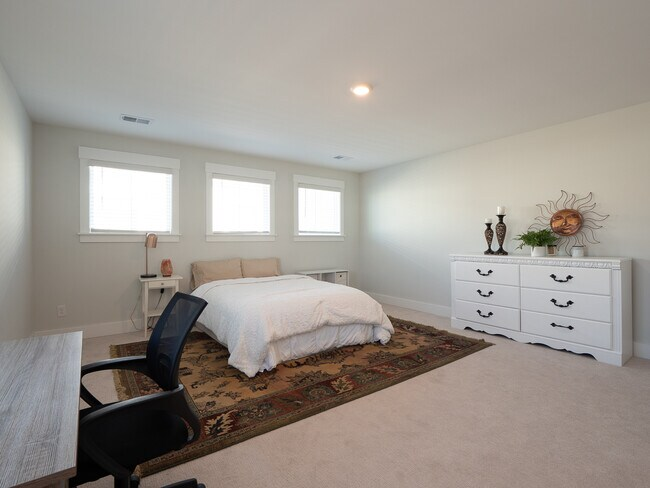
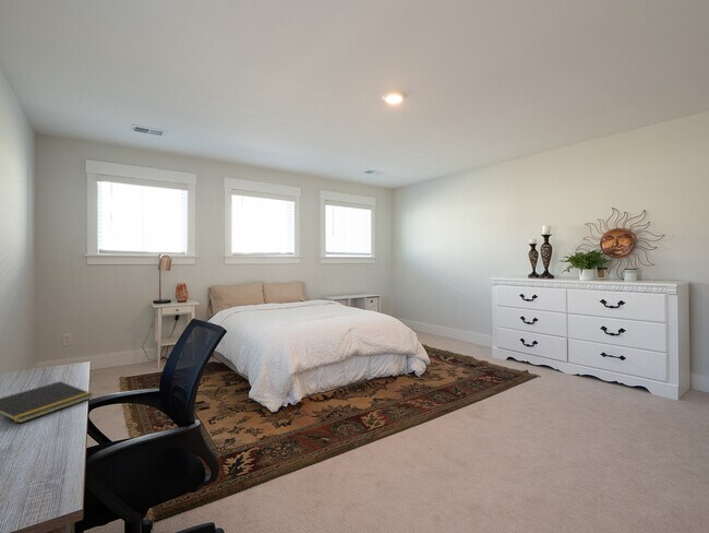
+ notepad [0,380,94,424]
